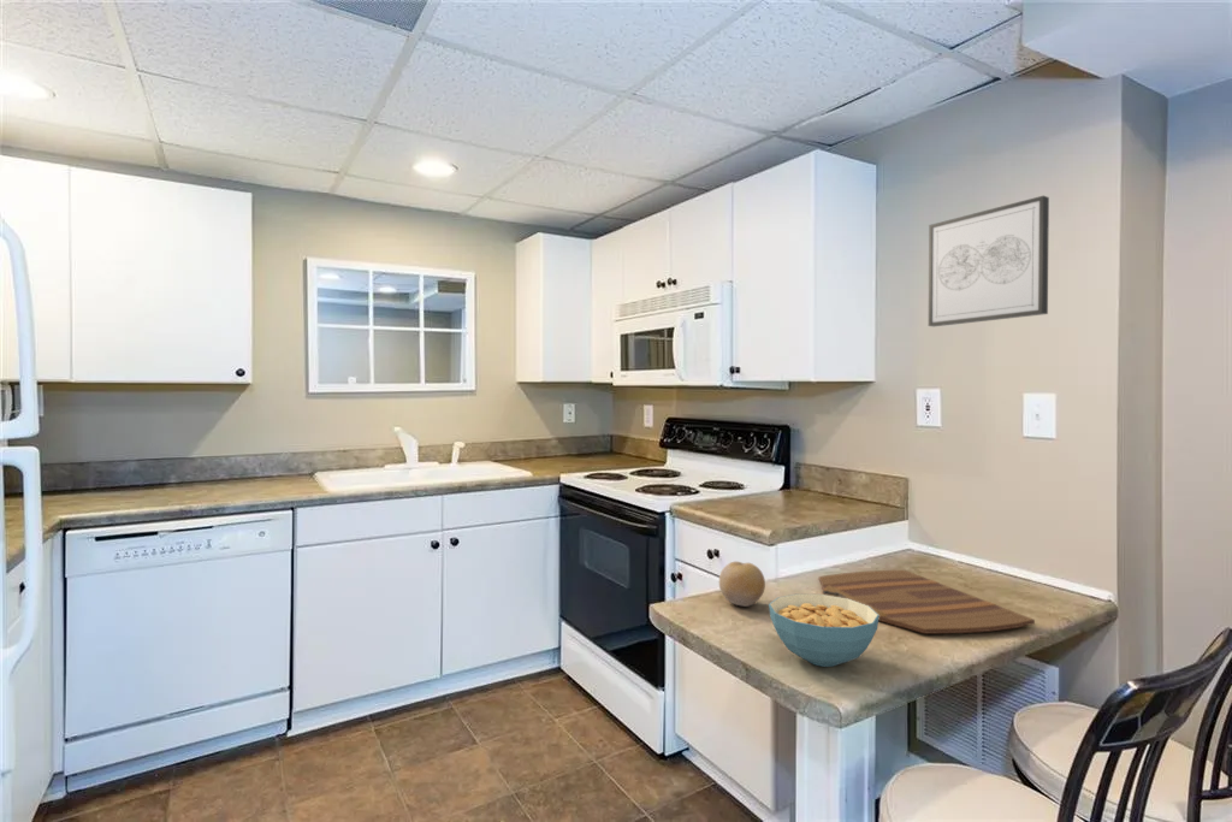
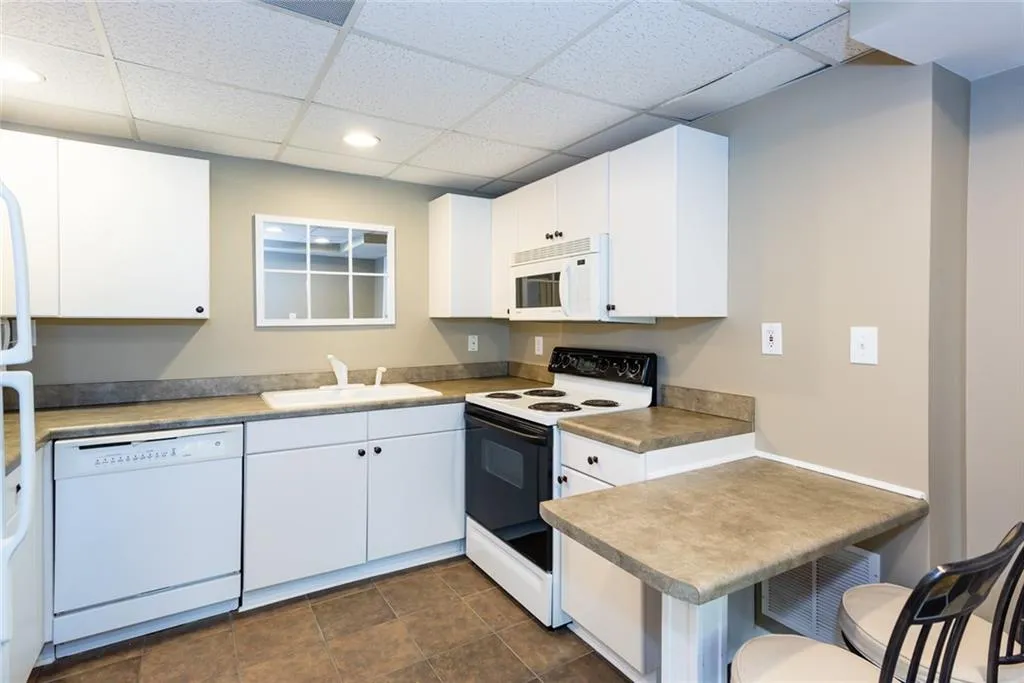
- fruit [718,561,766,608]
- cereal bowl [768,593,879,668]
- cutting board [818,569,1036,634]
- wall art [928,195,1050,327]
